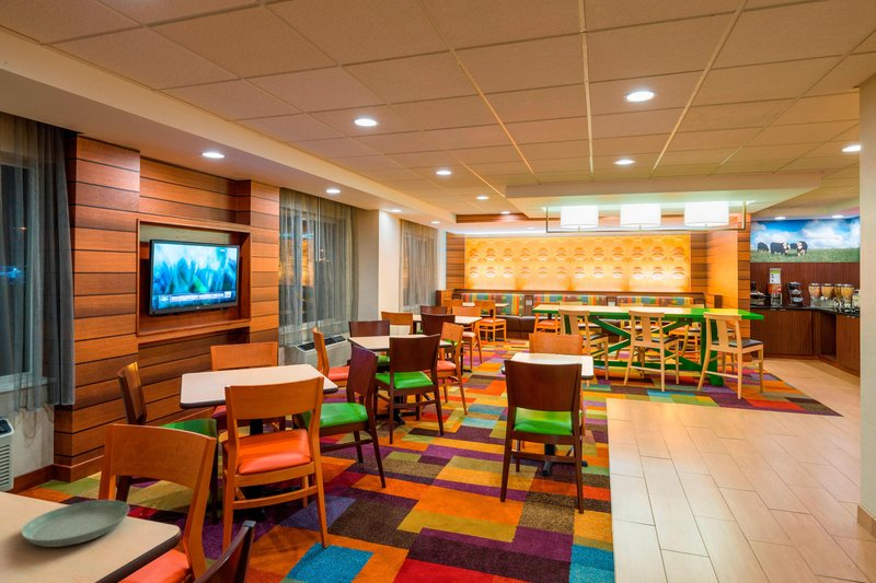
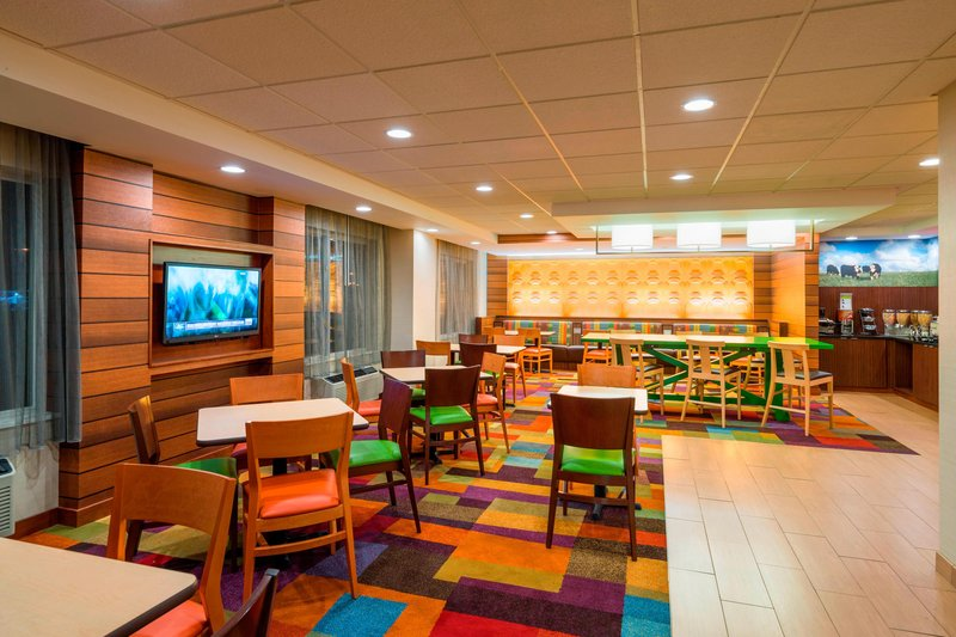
- saucer [21,499,130,548]
